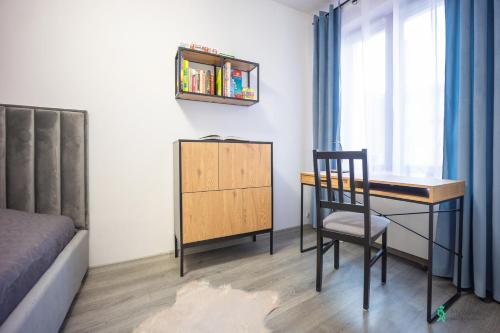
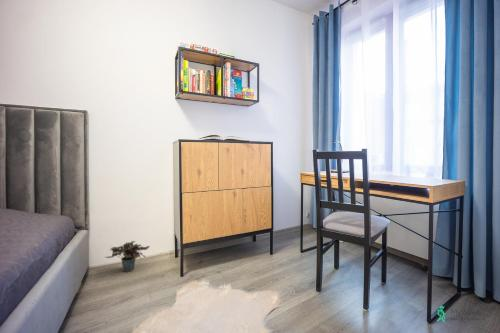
+ potted plant [104,240,151,273]
